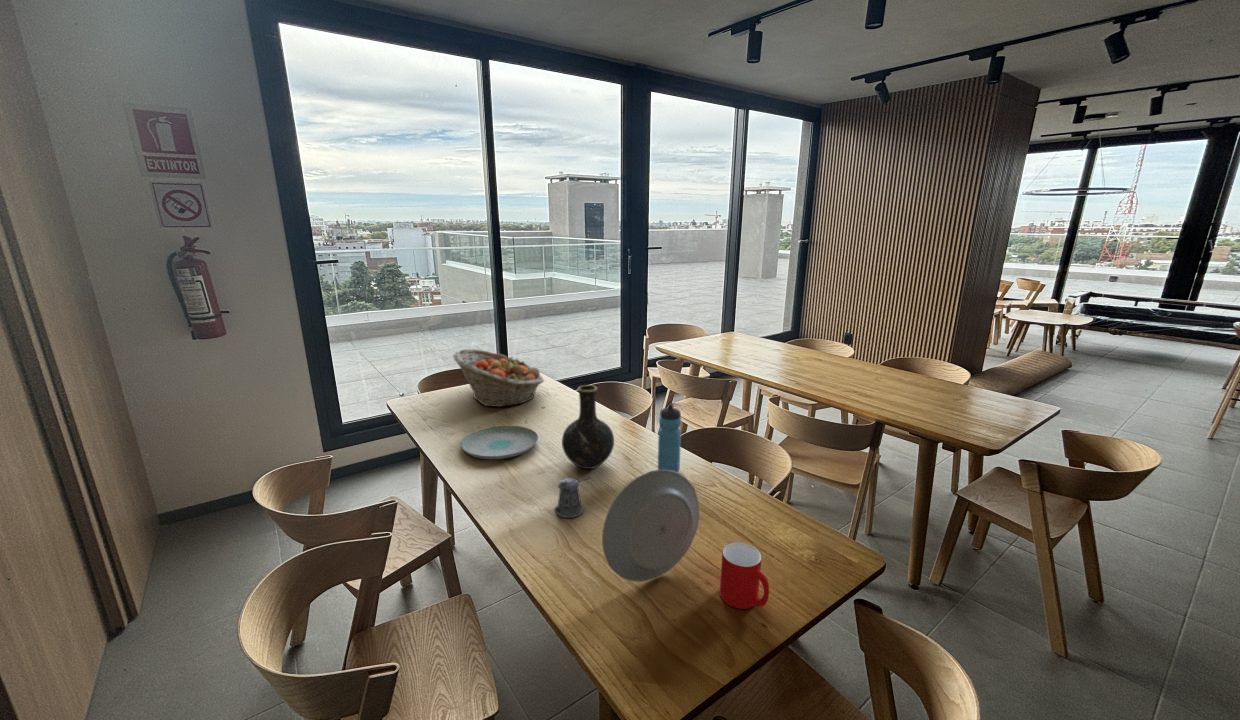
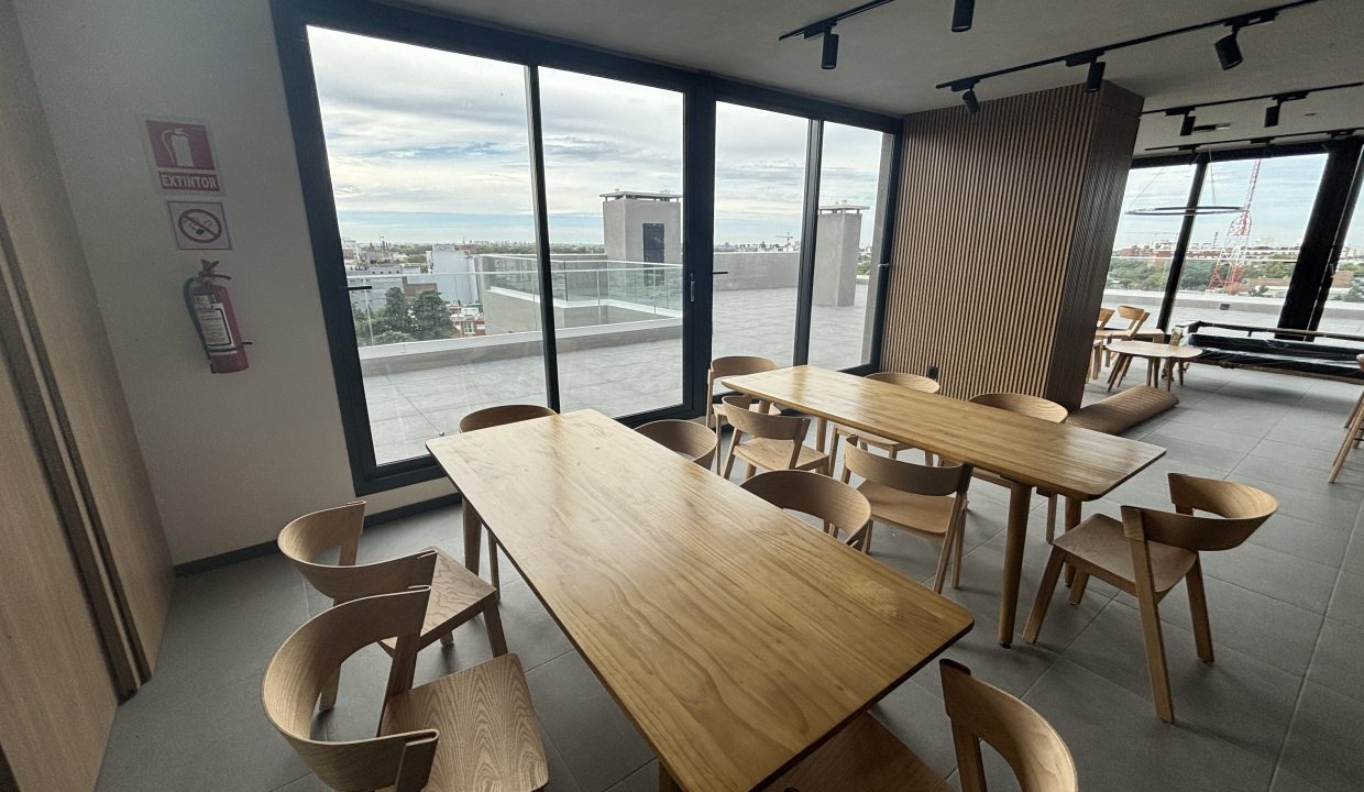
- fruit basket [452,348,545,408]
- water bottle [657,403,682,473]
- vase [561,384,615,470]
- plate [460,425,539,460]
- pepper shaker [554,476,592,519]
- cup [719,542,770,610]
- plate [601,469,700,583]
